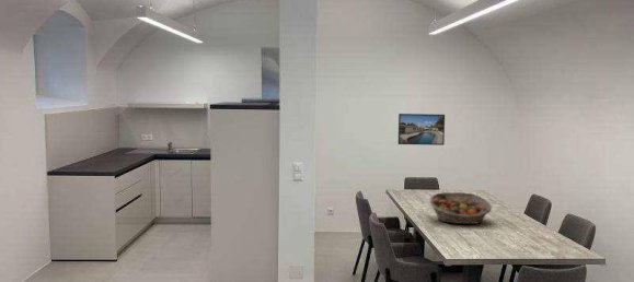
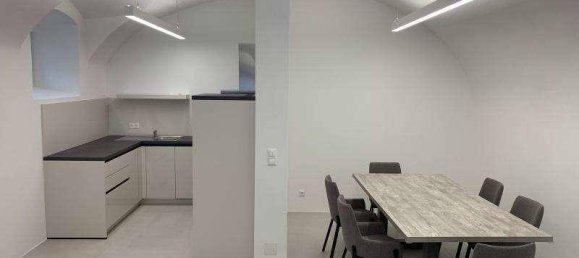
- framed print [397,113,446,146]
- fruit basket [428,191,493,225]
